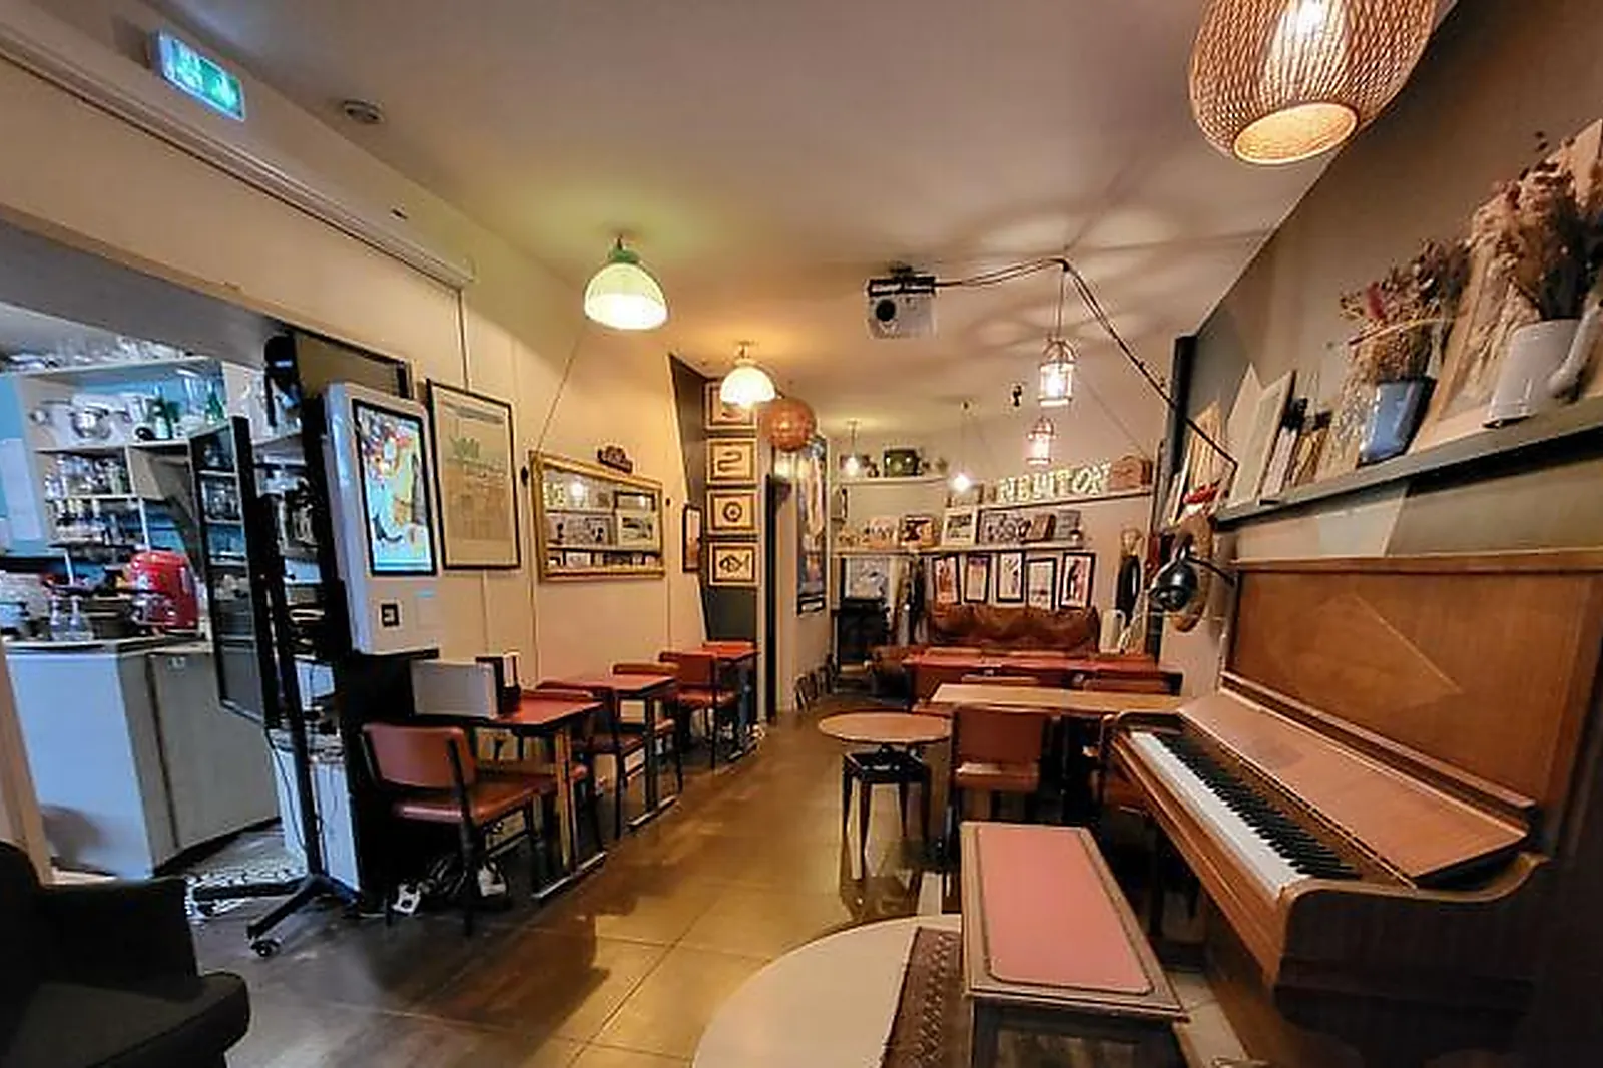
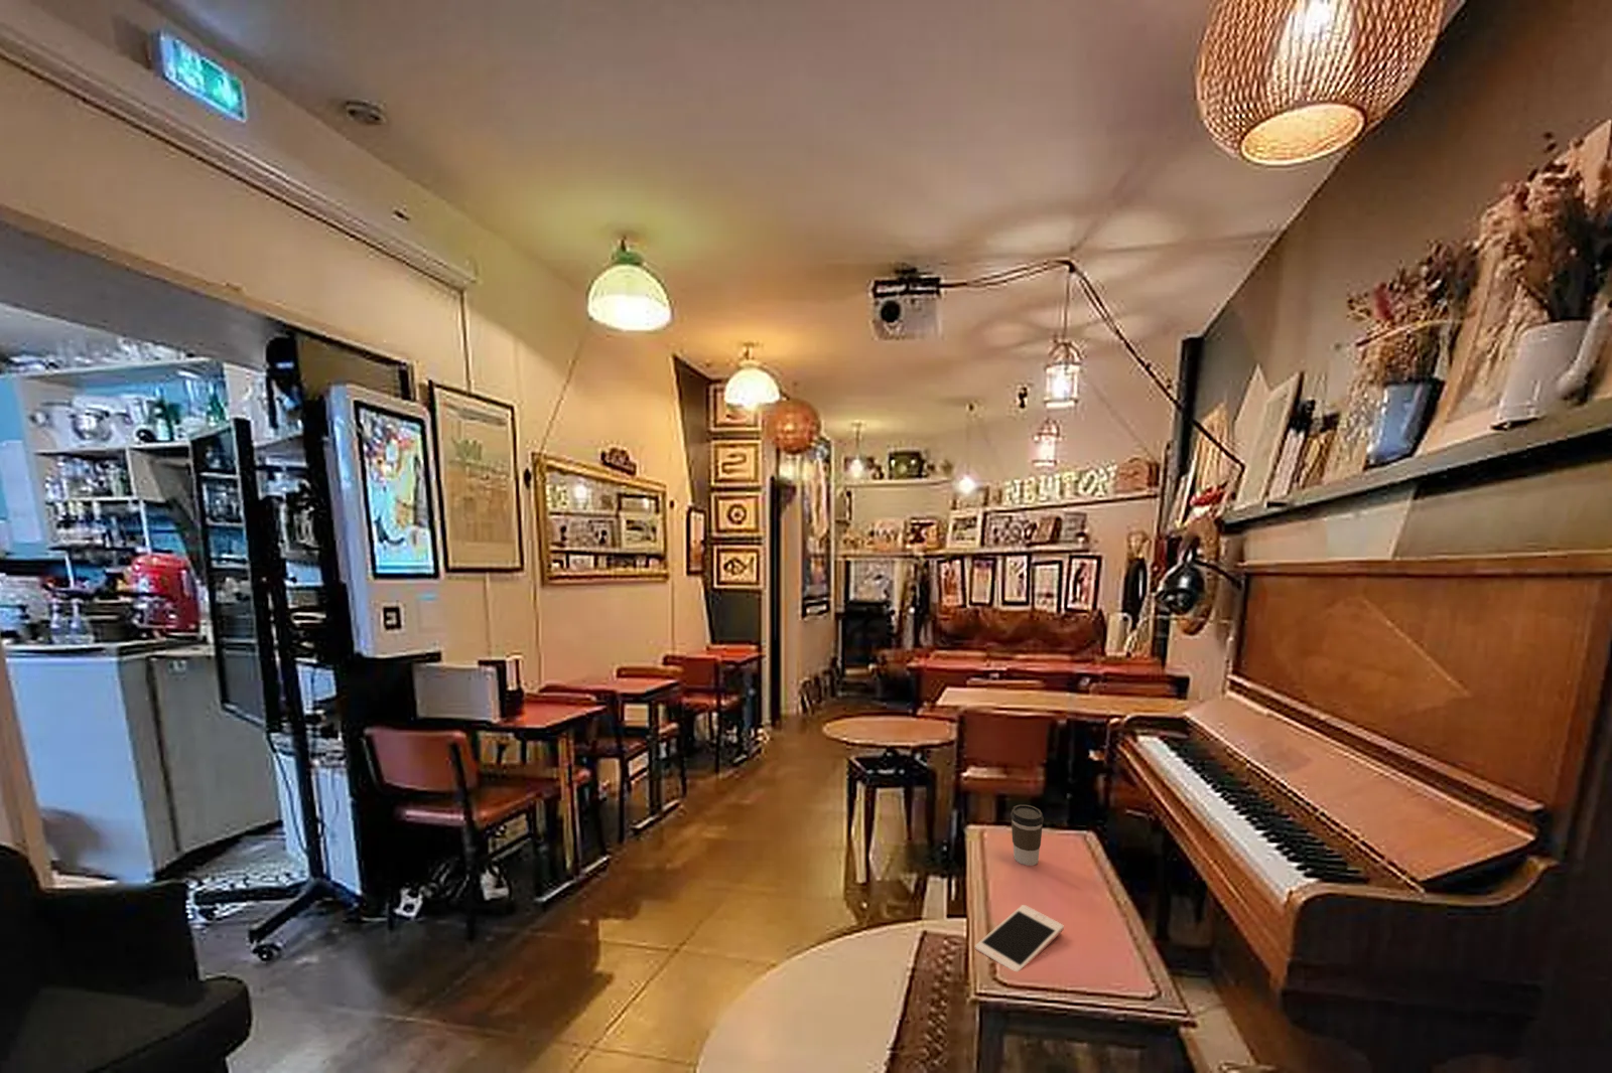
+ cell phone [974,904,1065,972]
+ coffee cup [1009,805,1045,867]
